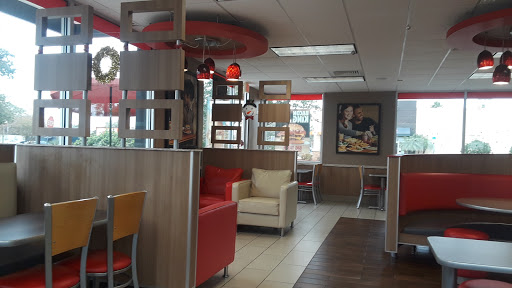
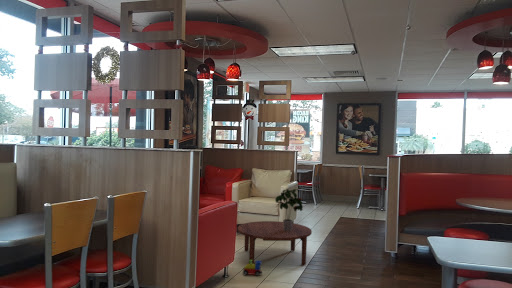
+ potted plant [274,188,304,231]
+ toy train [242,260,263,277]
+ coffee table [236,220,313,266]
